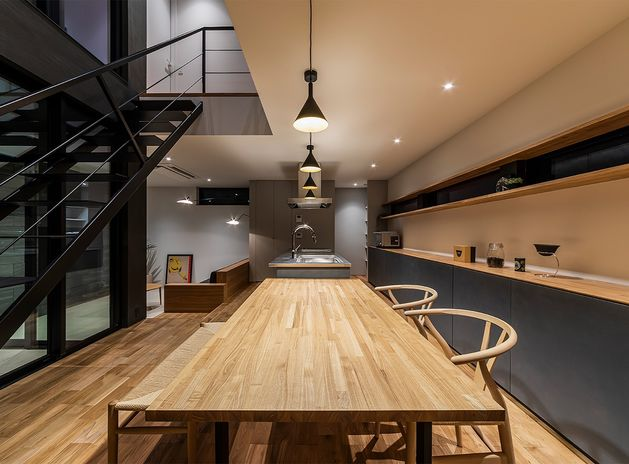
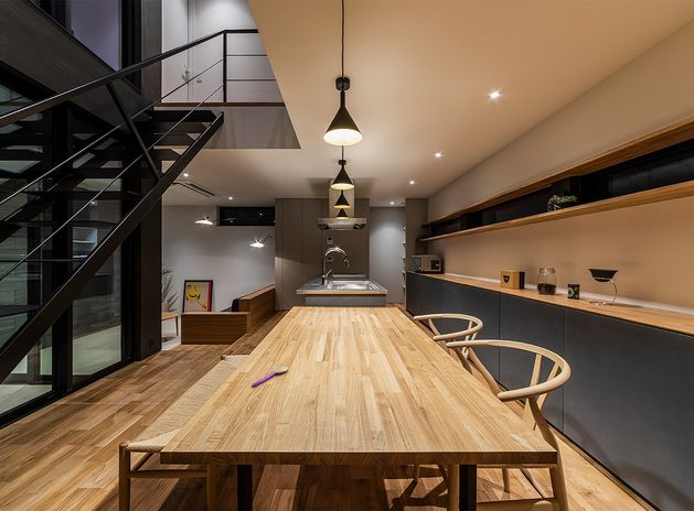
+ spoon [250,366,289,388]
